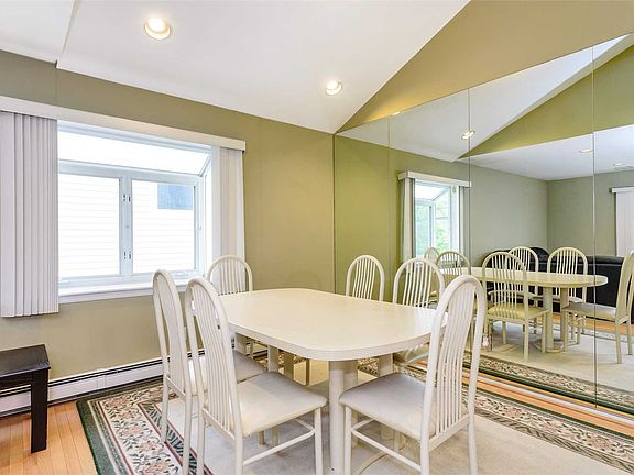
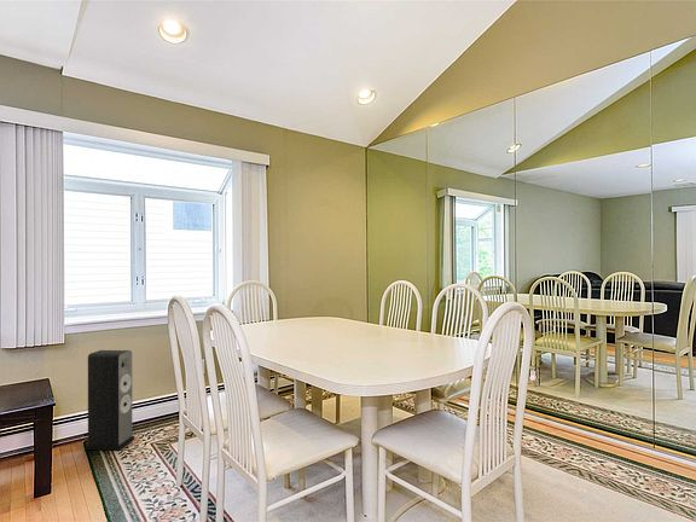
+ speaker [83,349,137,452]
